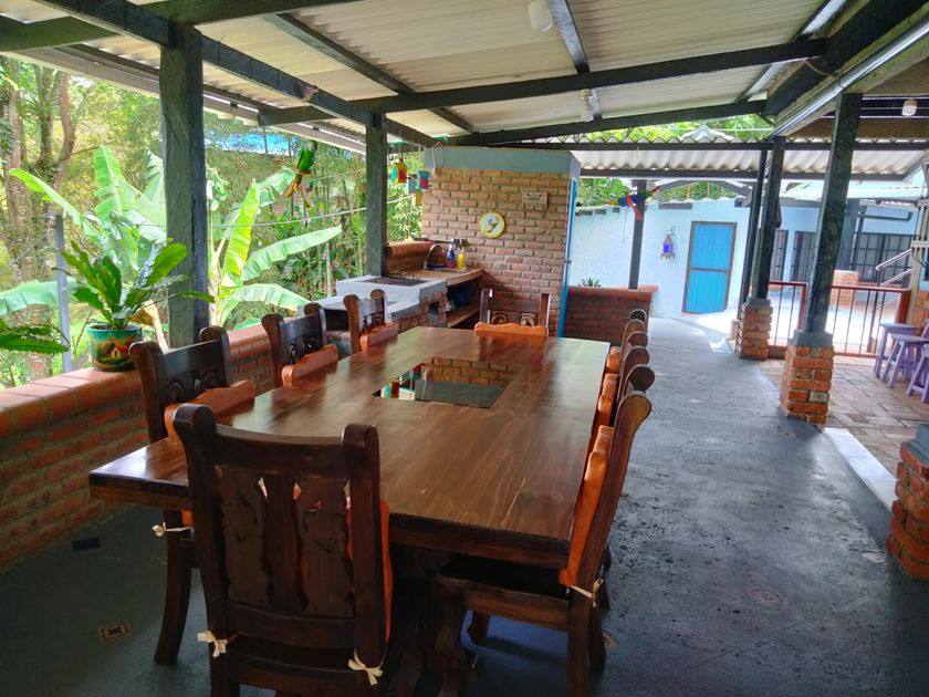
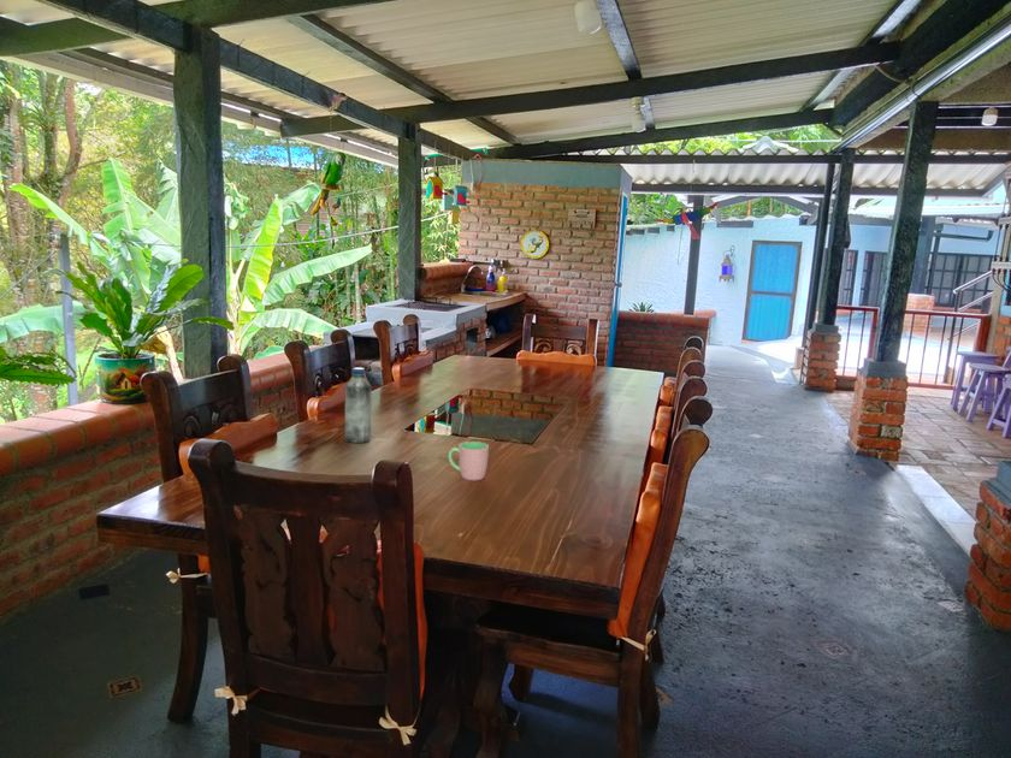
+ water bottle [344,367,373,444]
+ cup [448,440,490,481]
